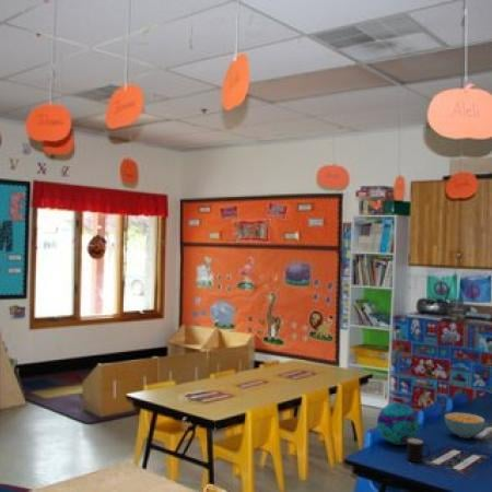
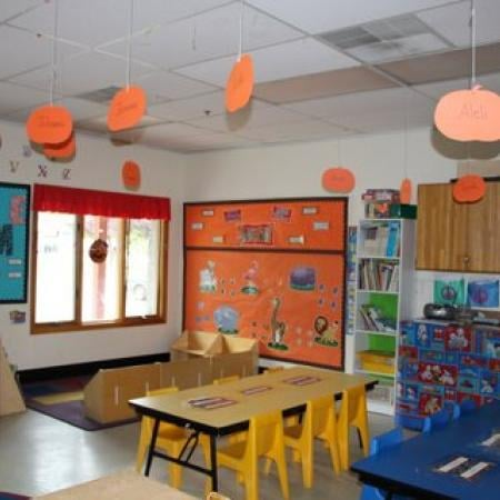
- cereal bowl [444,411,487,440]
- cup [406,438,431,464]
- decorative ball [376,402,420,446]
